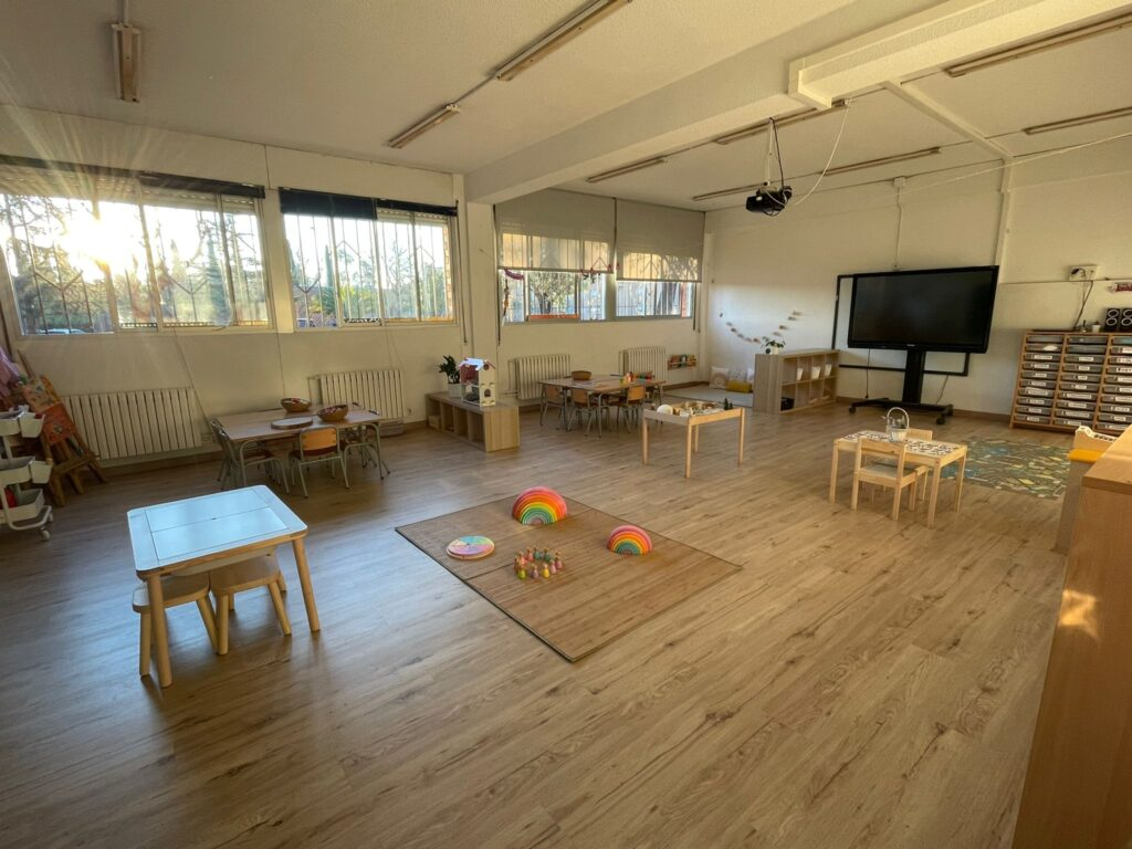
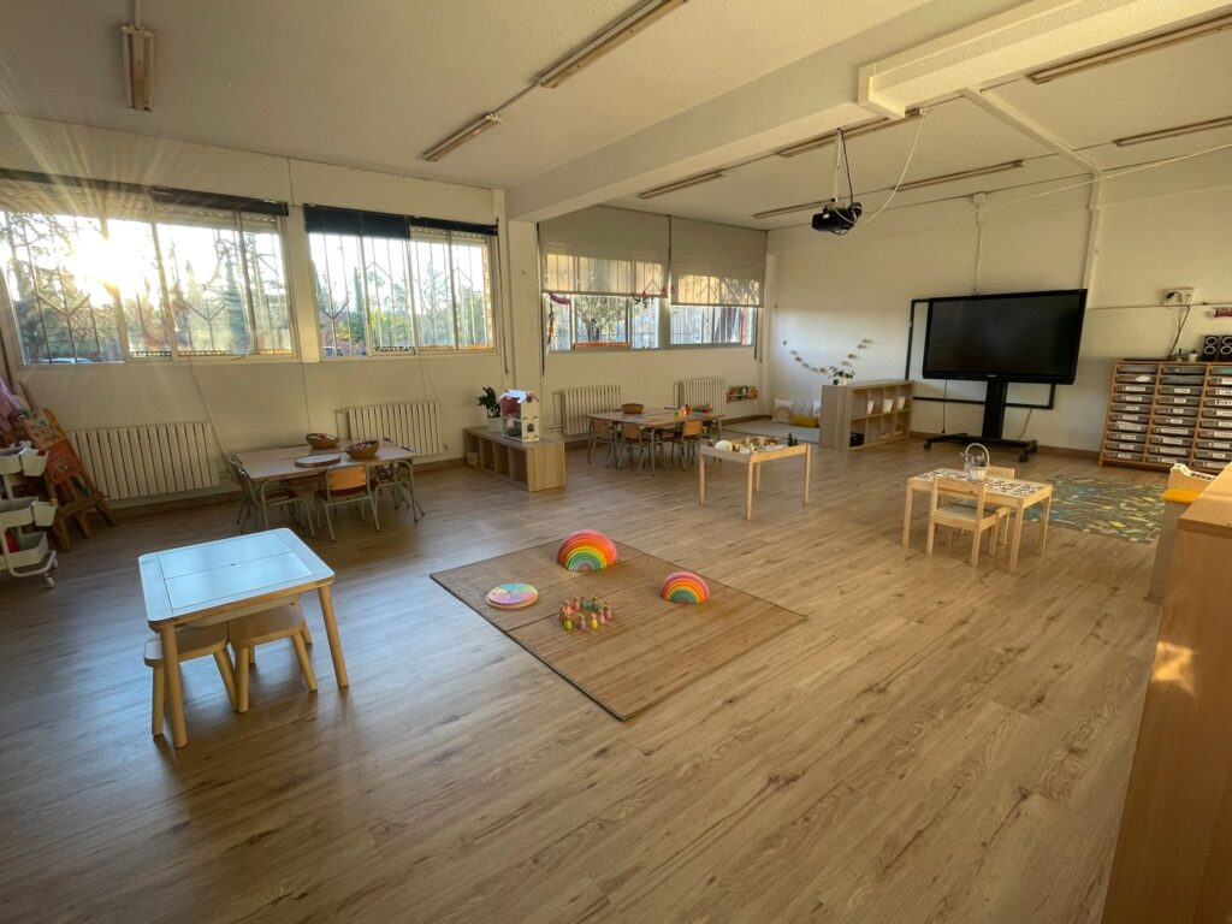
- basket [378,407,405,438]
